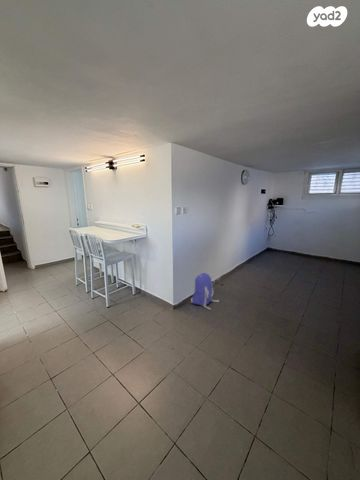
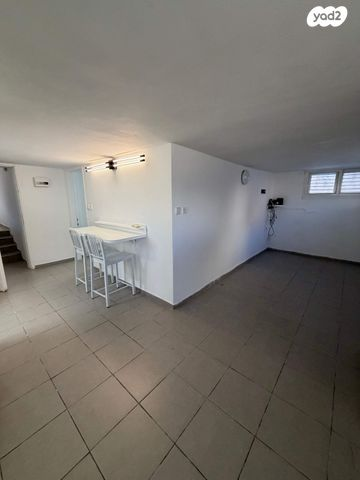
- backpack [190,272,220,311]
